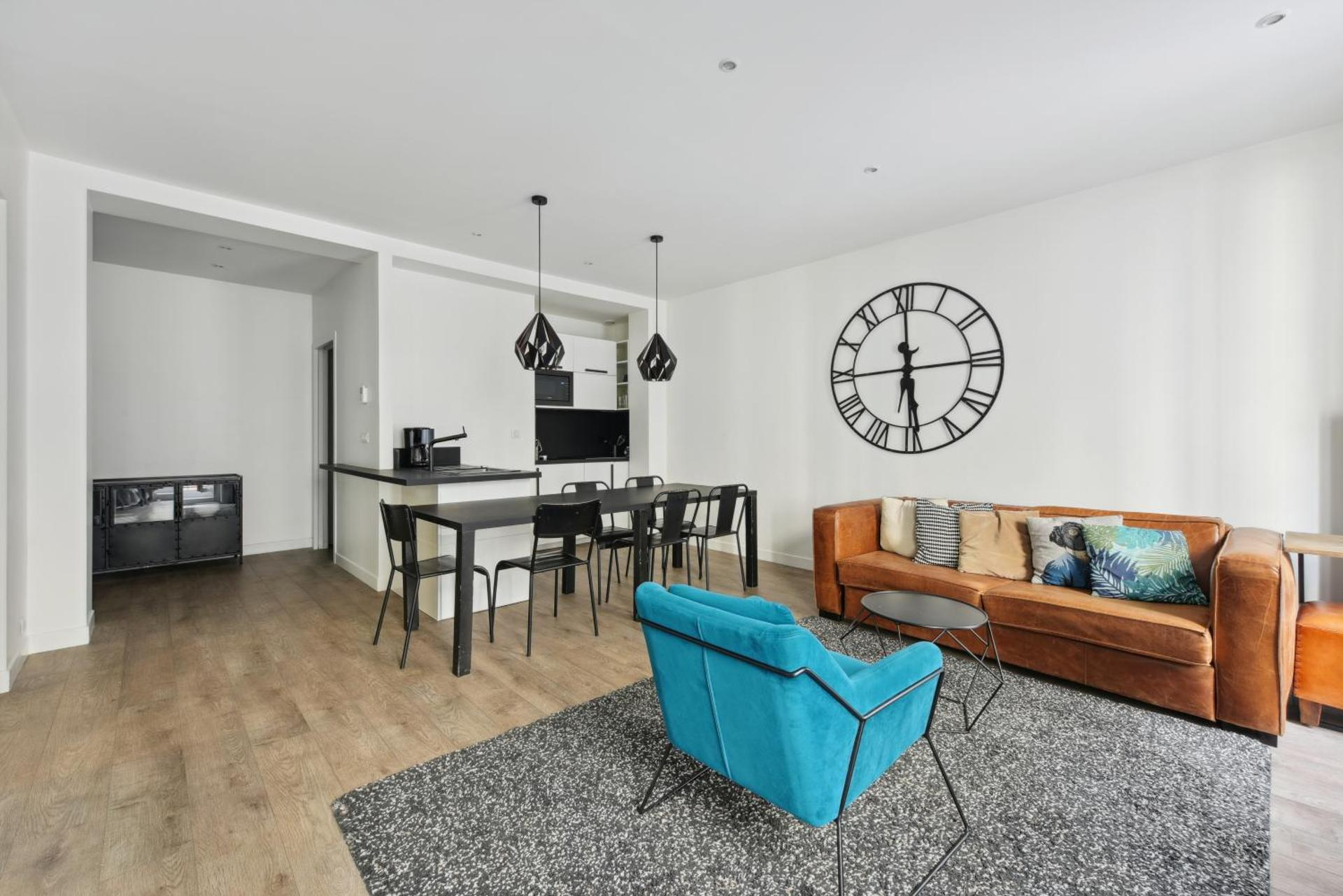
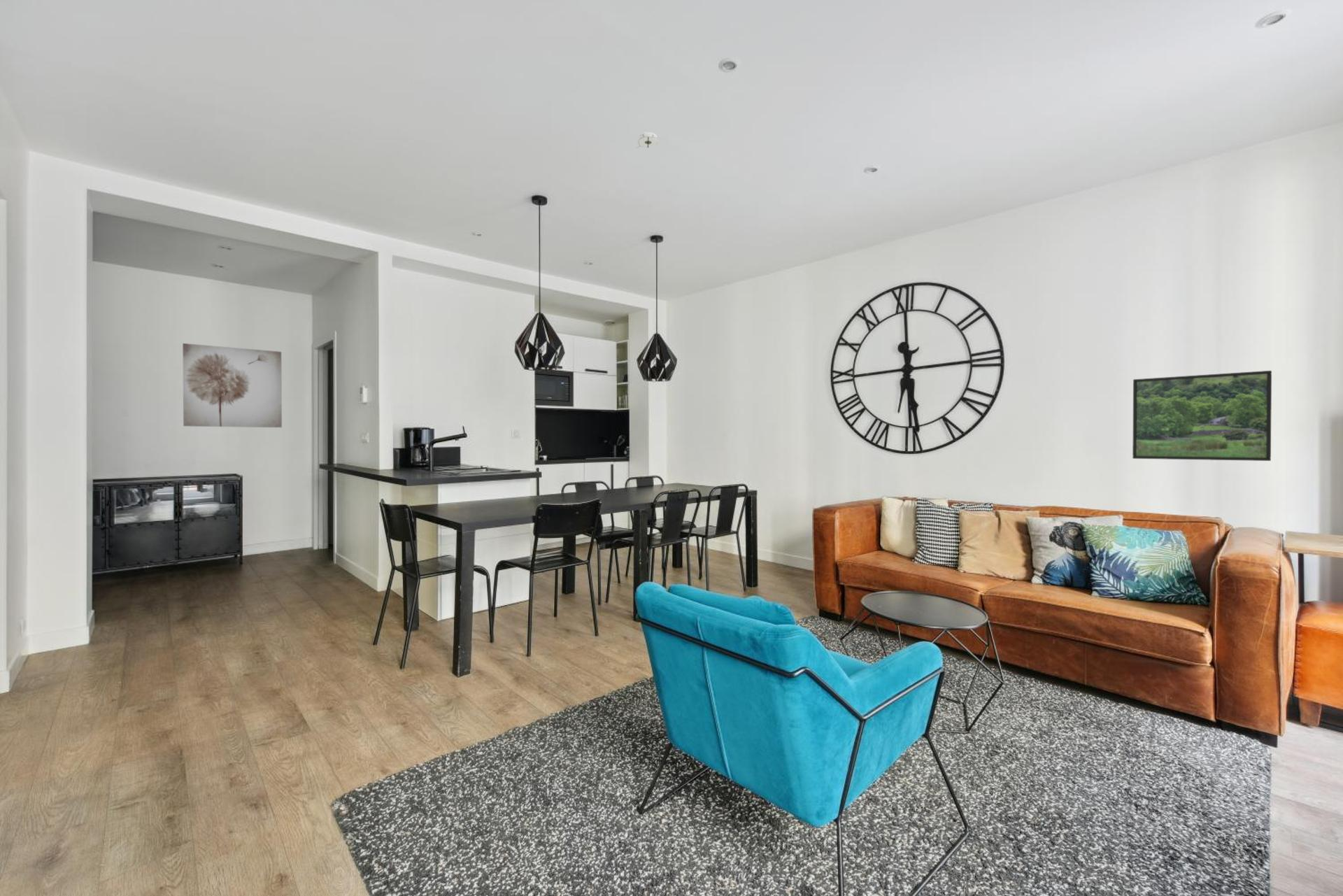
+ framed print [1132,370,1272,462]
+ smoke detector [635,131,660,149]
+ wall art [182,343,283,428]
